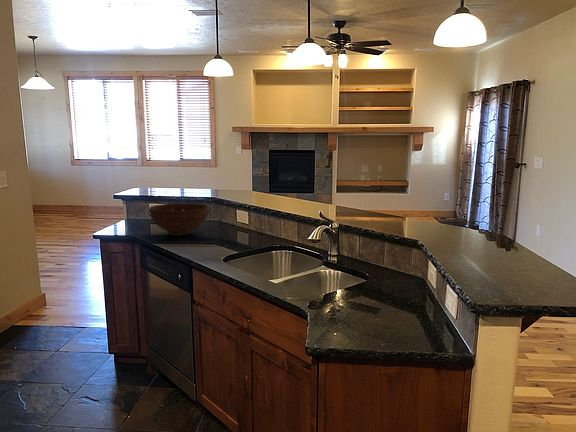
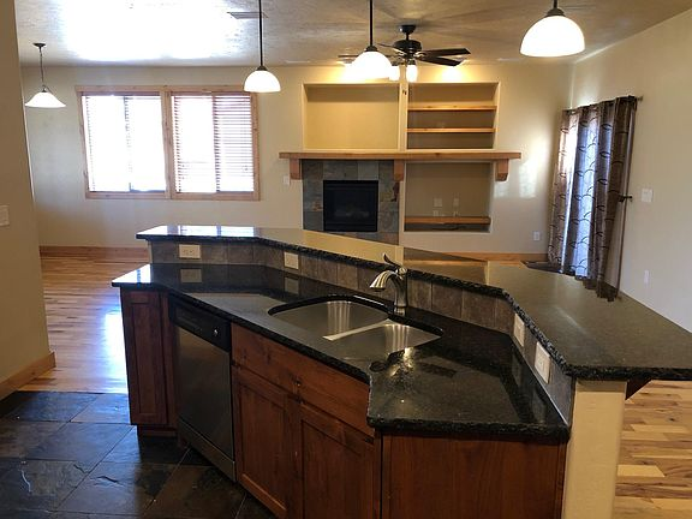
- fruit bowl [148,202,211,236]
